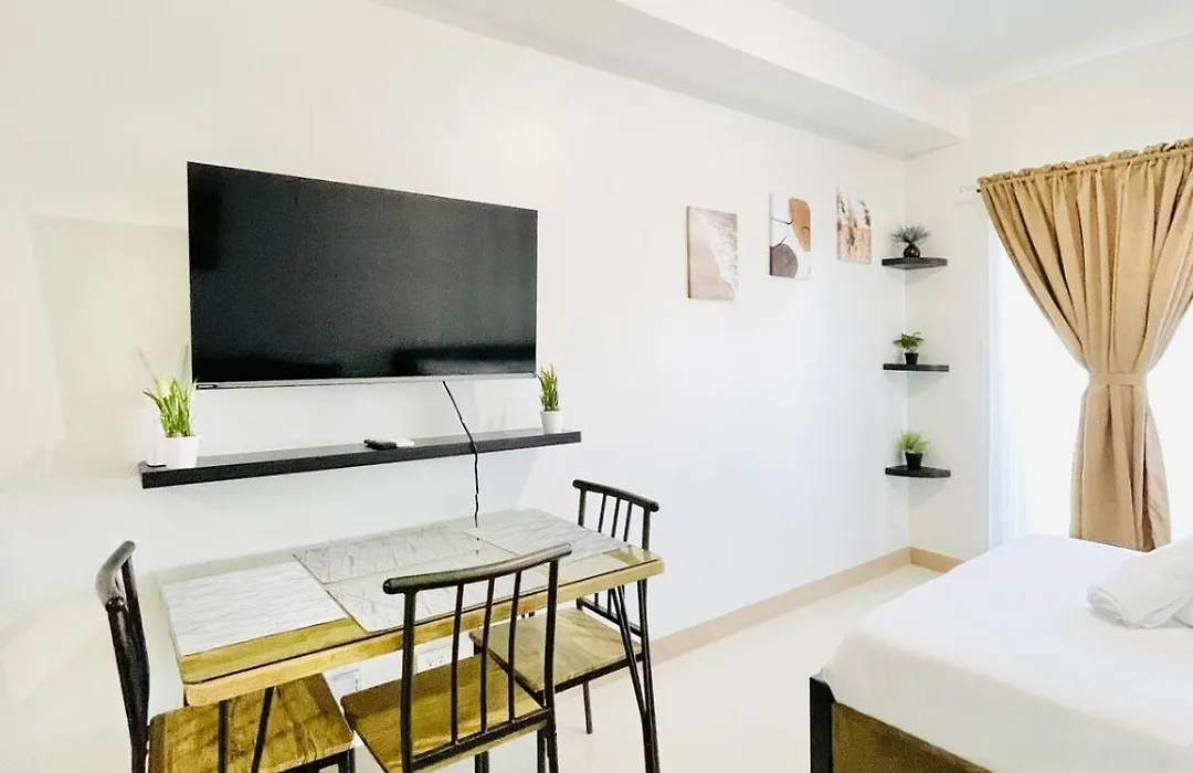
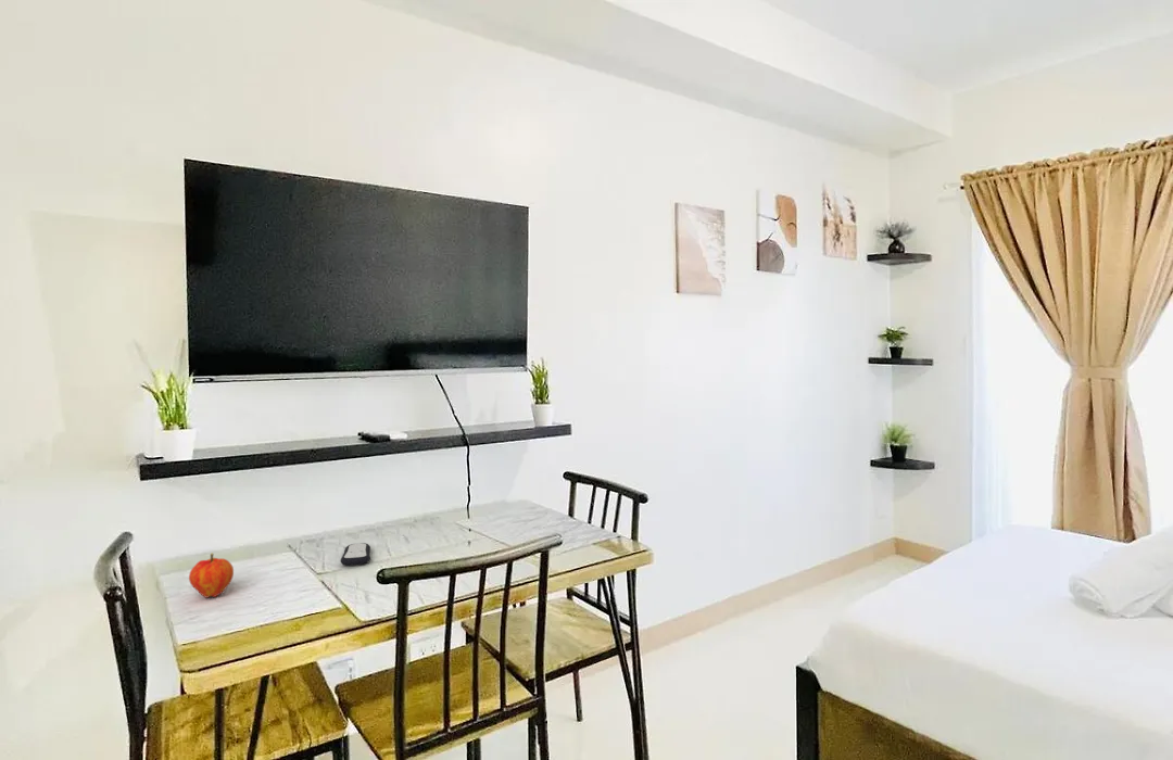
+ fruit [188,553,235,599]
+ remote control [340,542,371,567]
